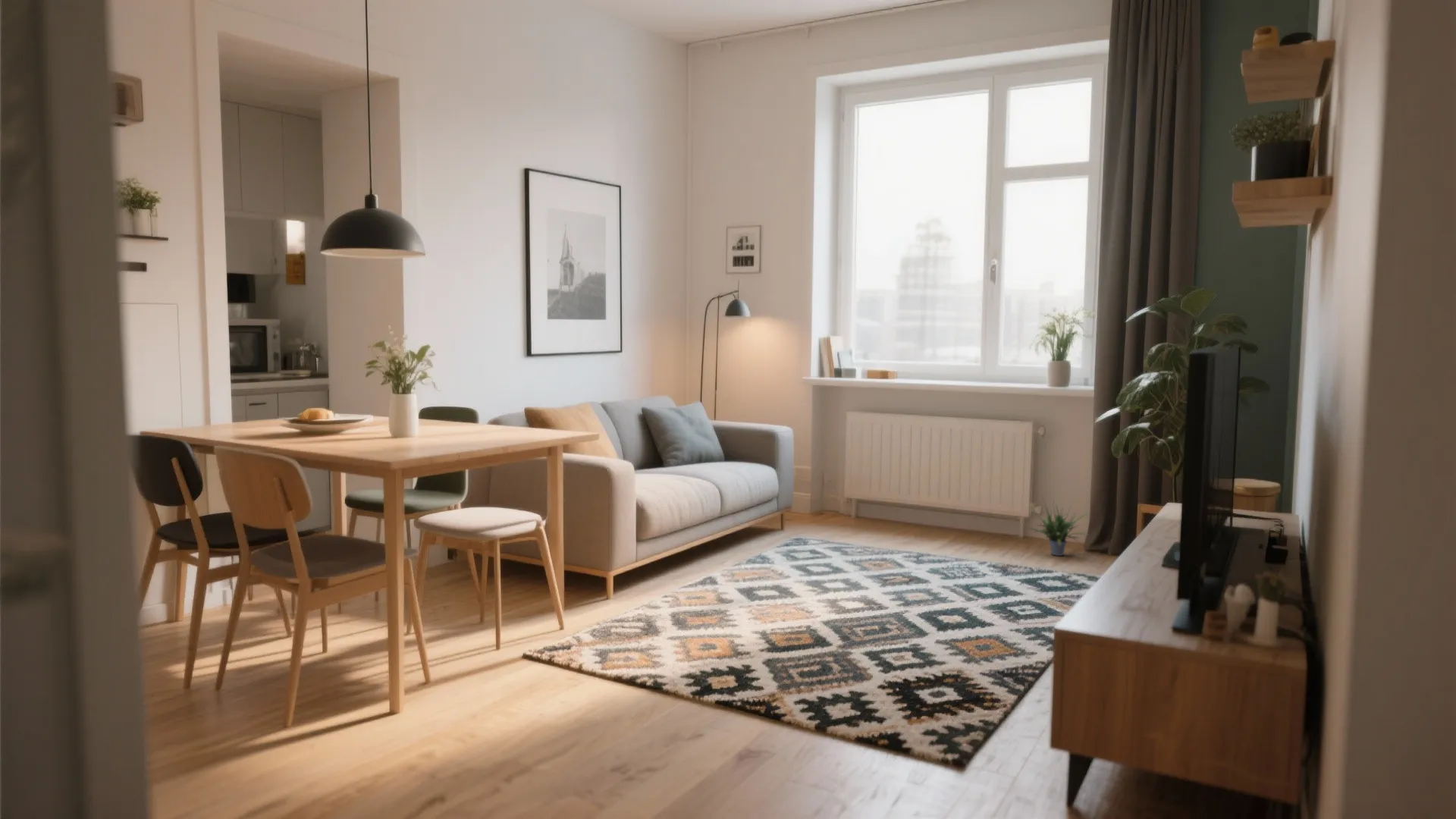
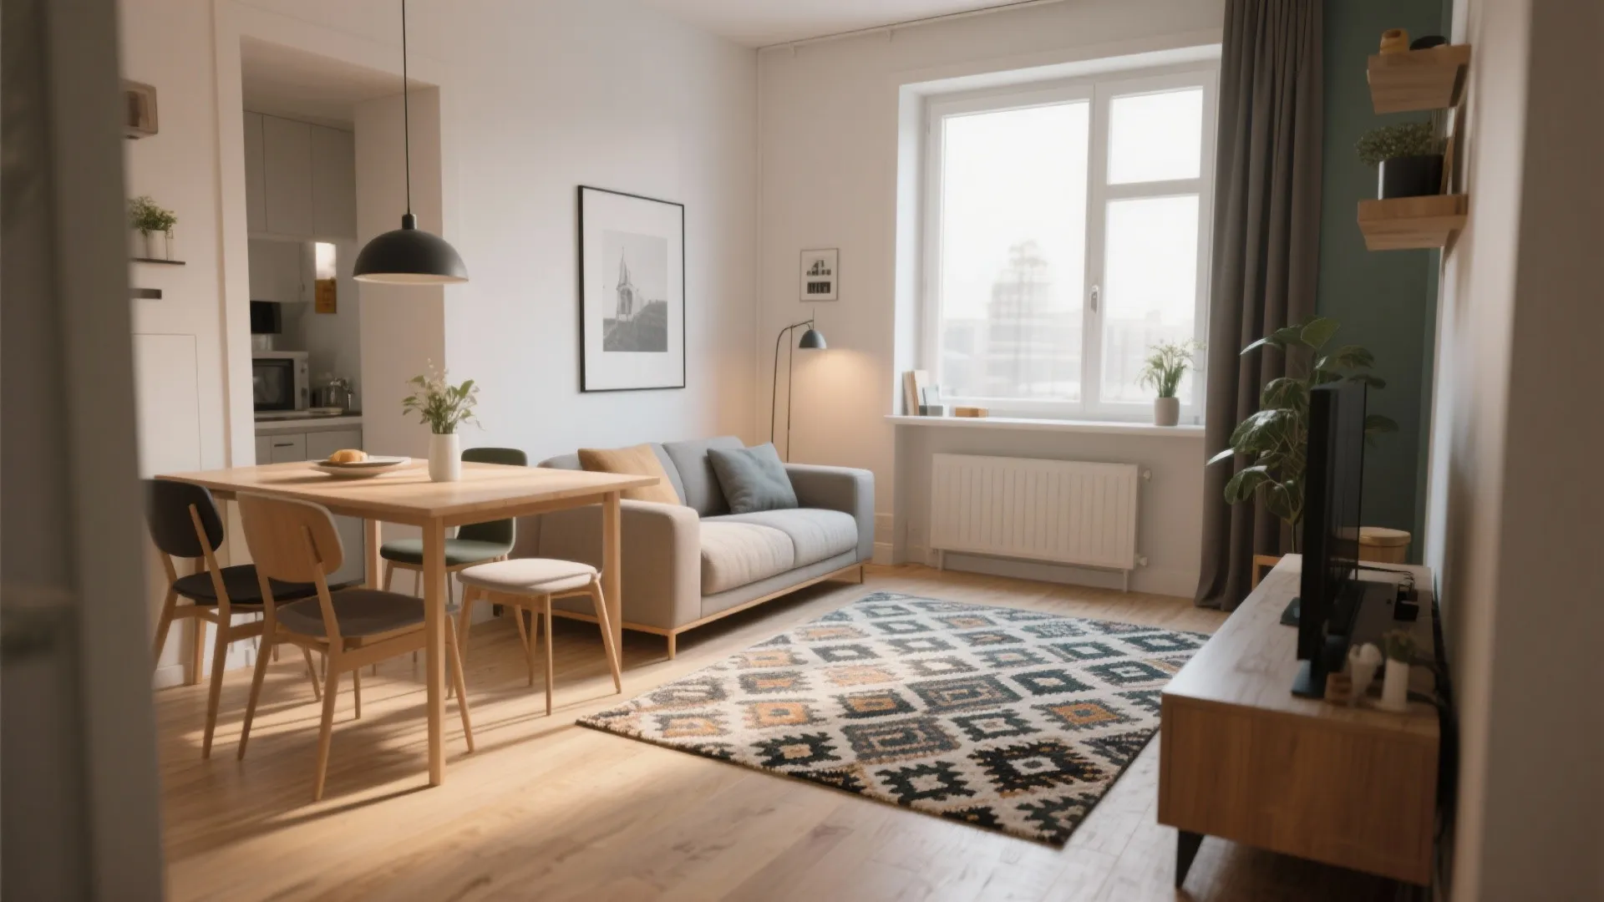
- potted plant [1027,493,1089,557]
